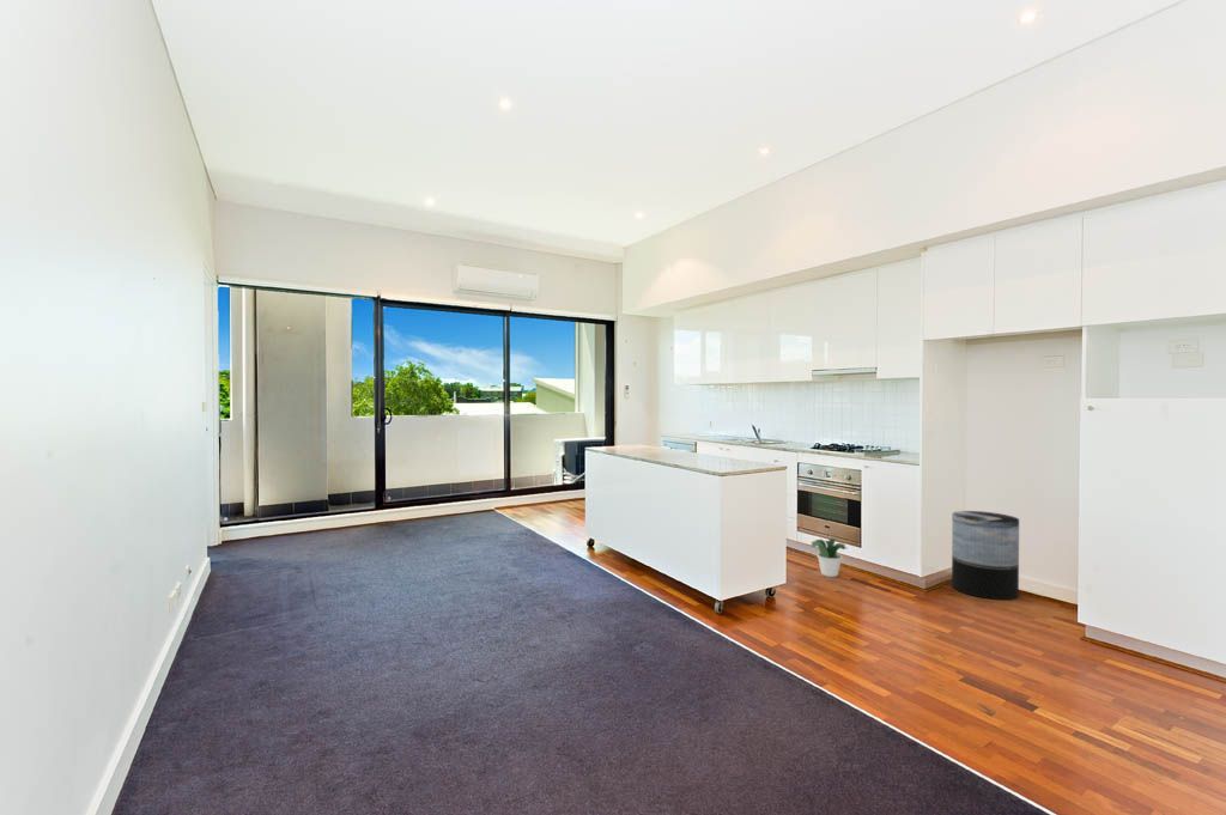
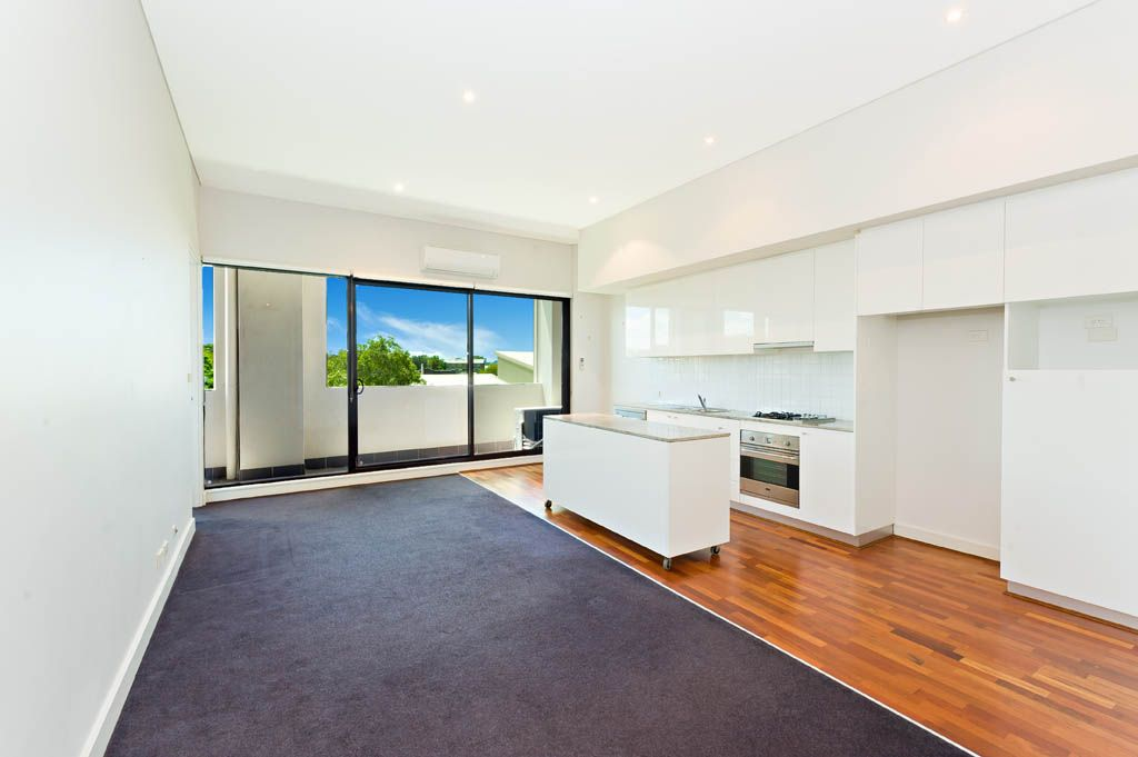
- potted plant [809,537,848,578]
- trash can [951,510,1020,601]
